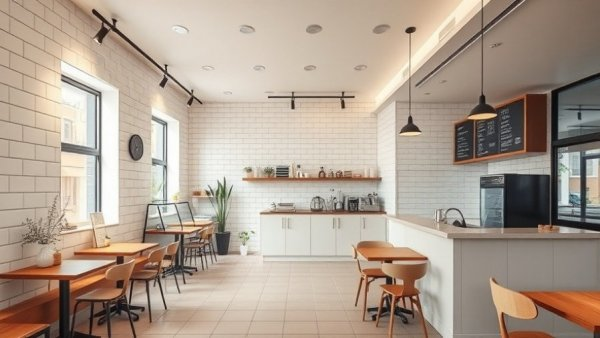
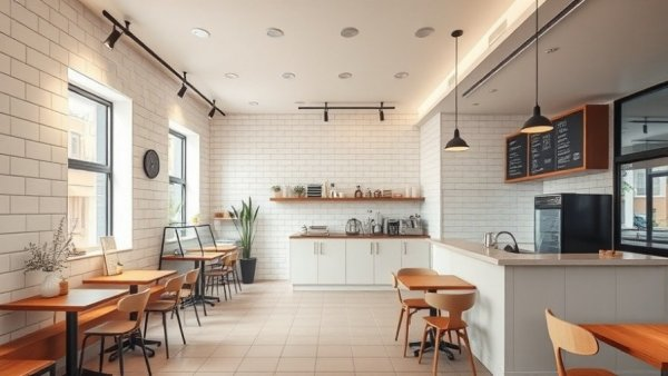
- house plant [237,229,256,257]
